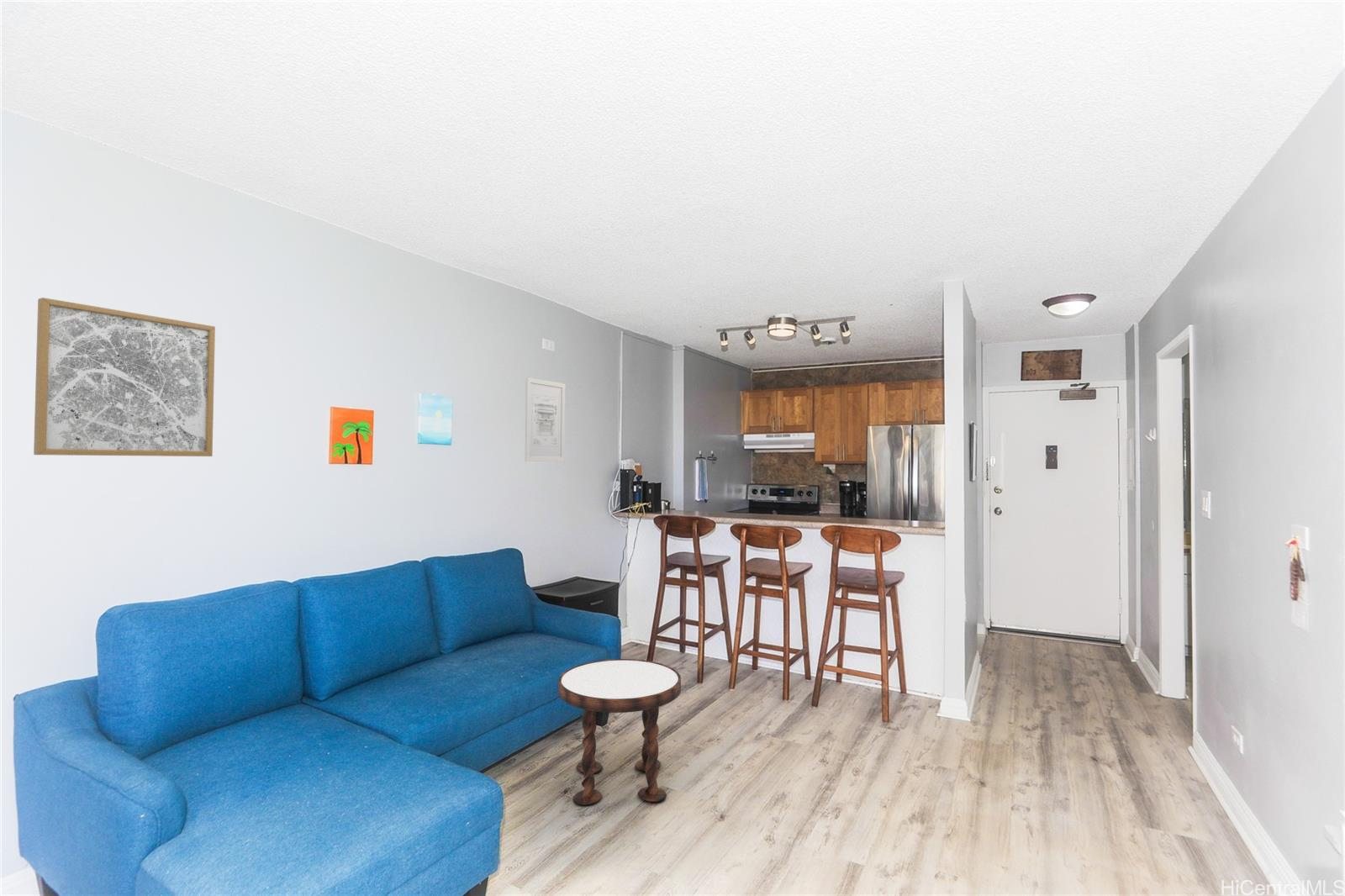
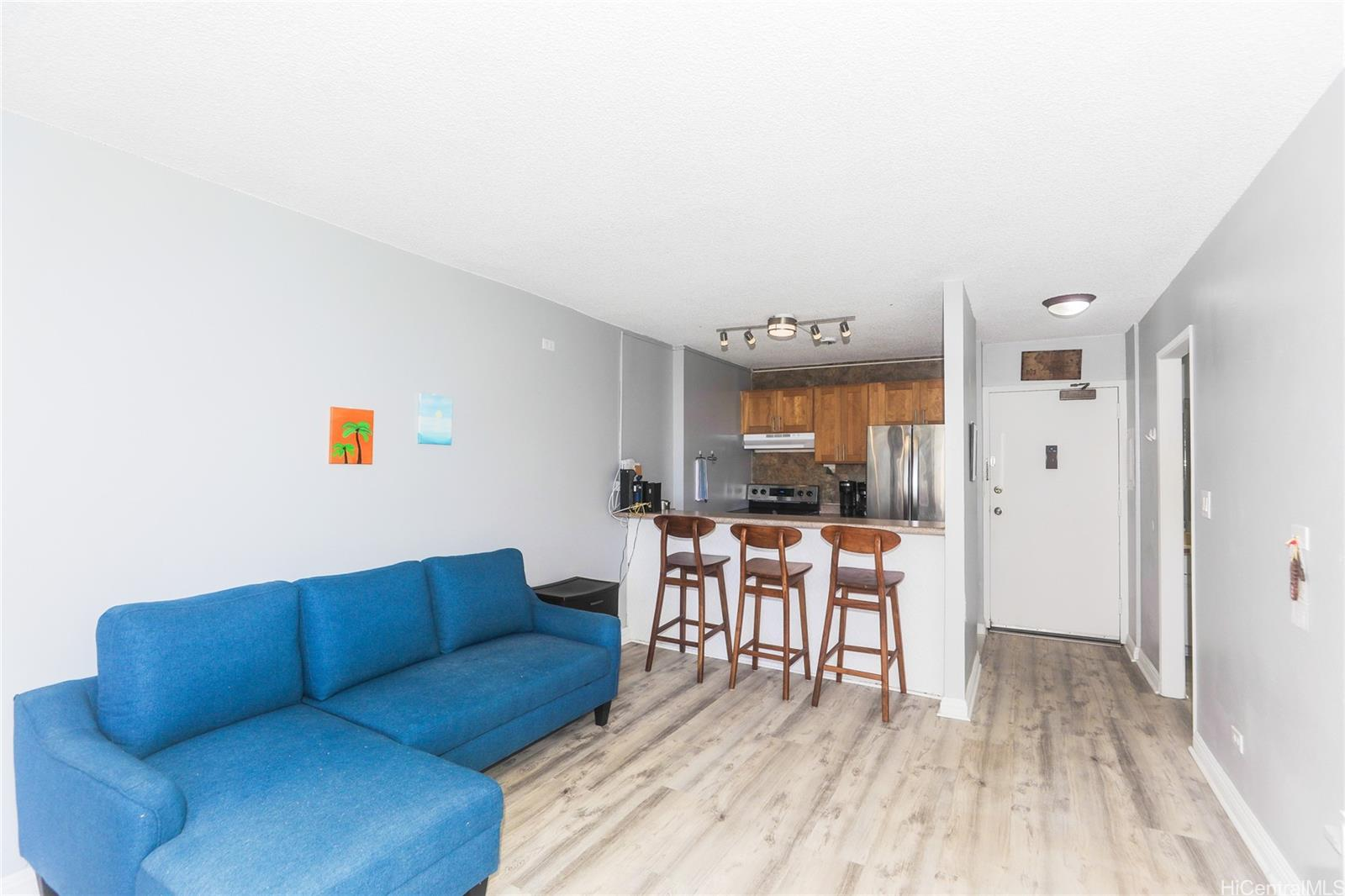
- wall art [33,297,216,457]
- wall art [525,377,566,462]
- side table [557,658,682,806]
